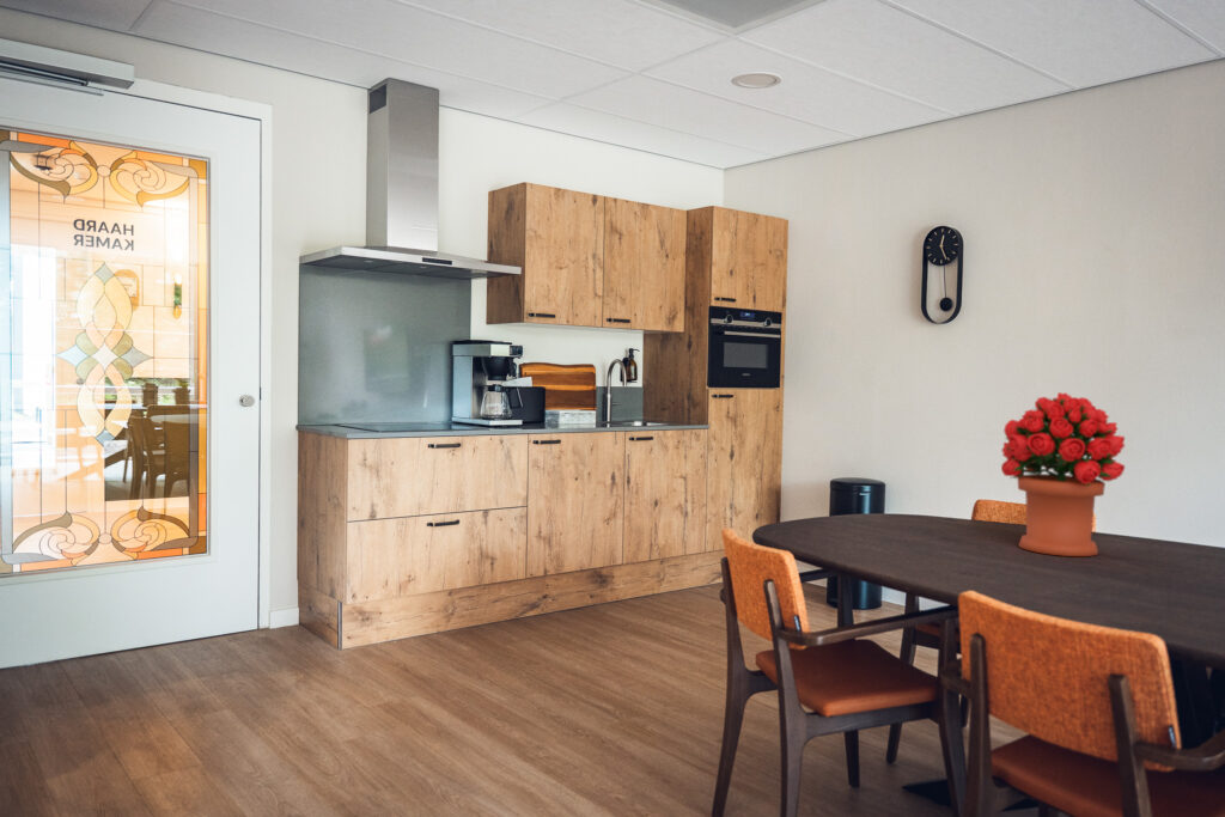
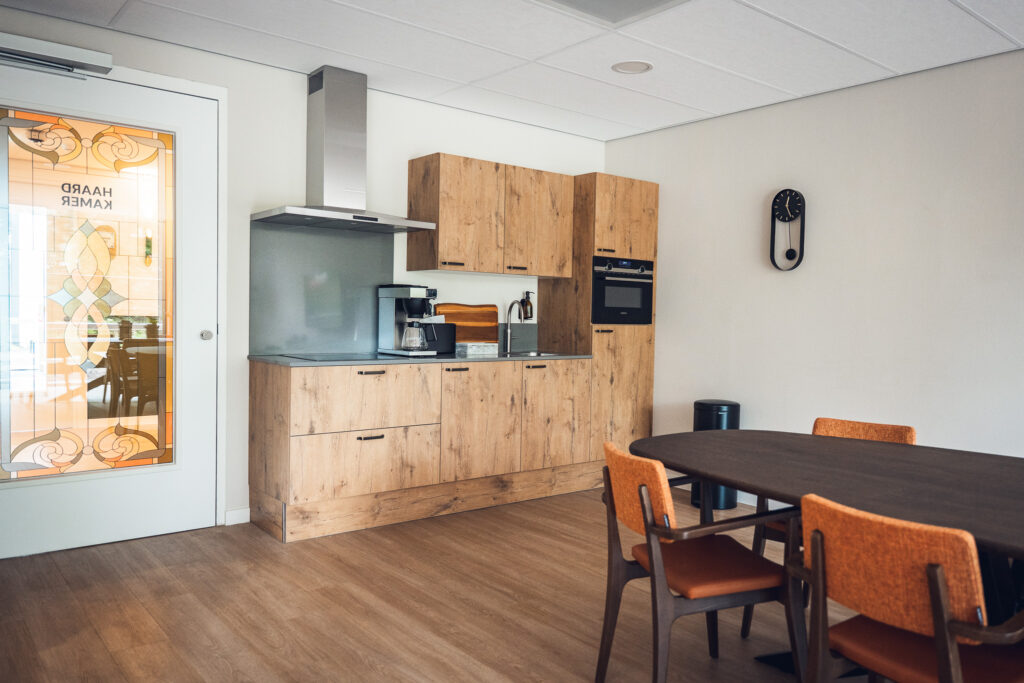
- bouquet [1000,391,1127,557]
